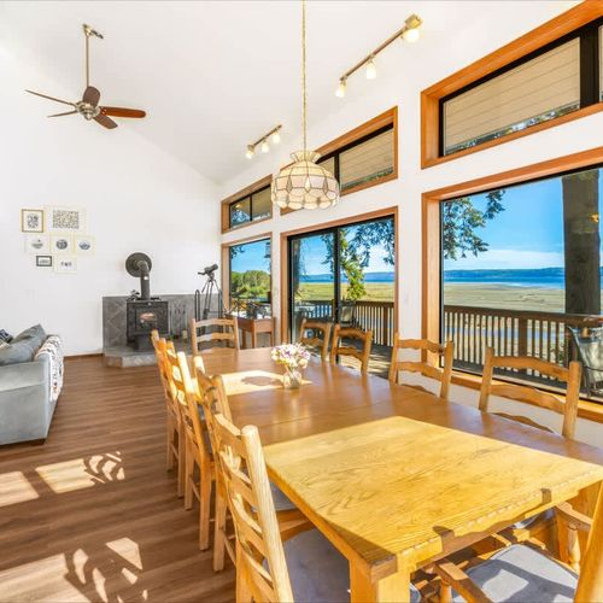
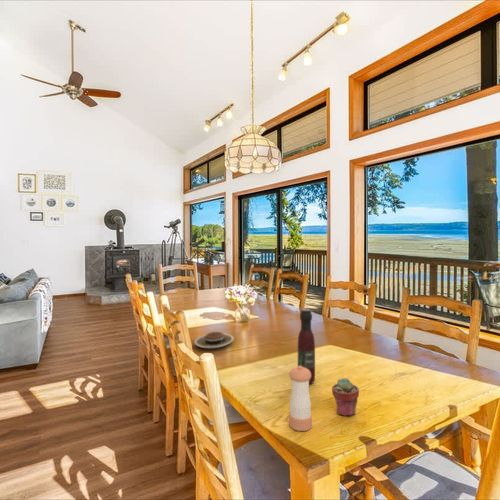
+ plate [194,331,235,349]
+ pepper shaker [288,366,313,432]
+ wine bottle [297,308,316,385]
+ potted succulent [331,377,360,417]
